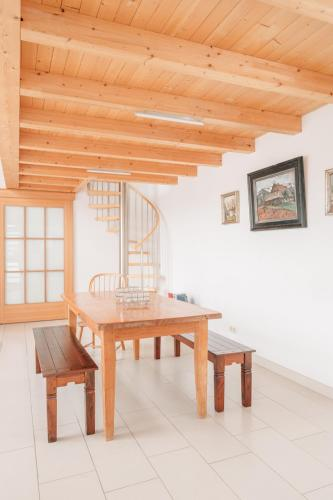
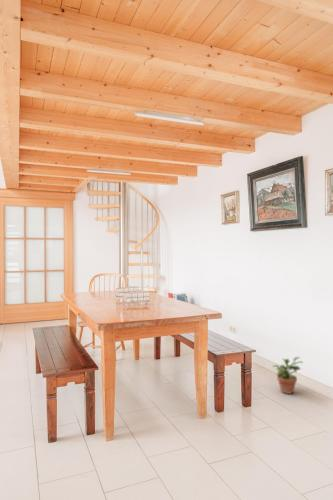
+ potted plant [271,356,304,395]
